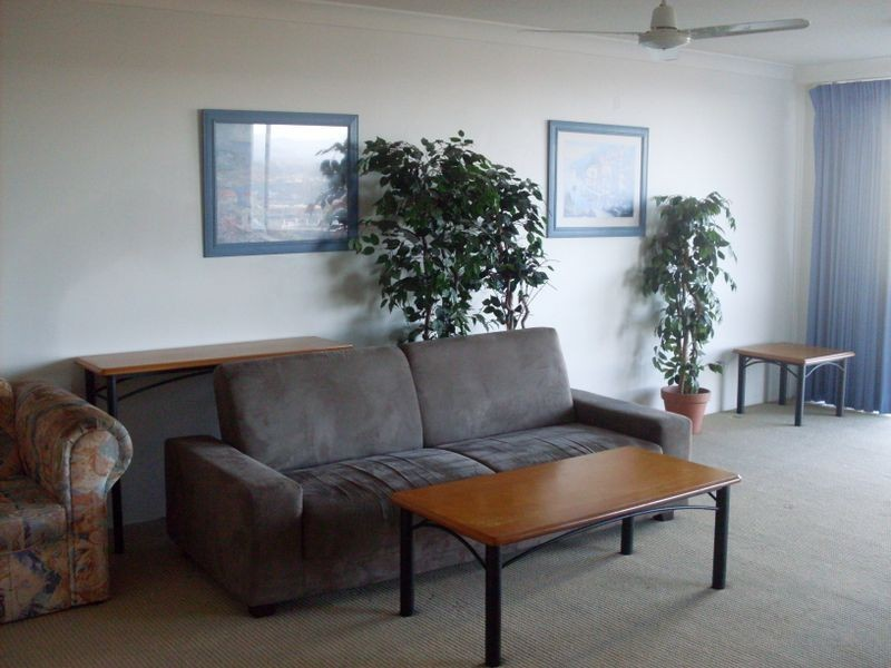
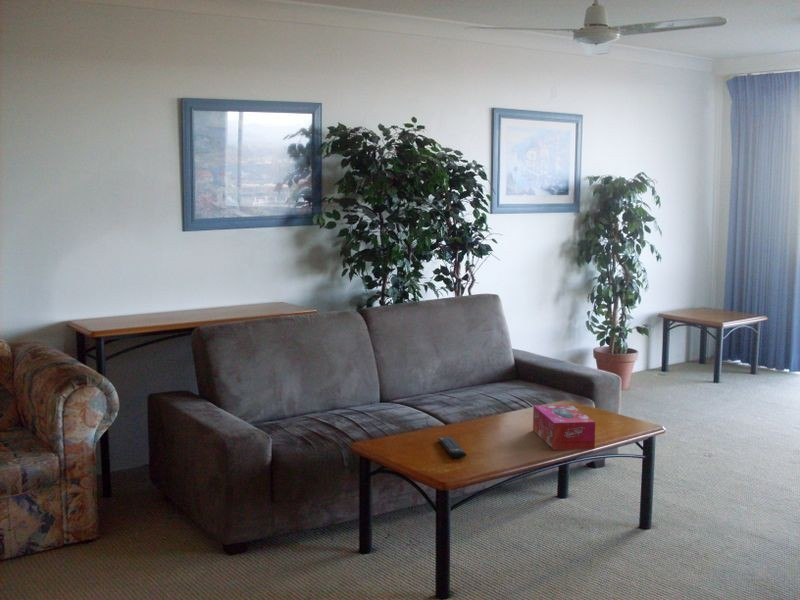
+ tissue box [532,404,596,451]
+ remote control [437,436,467,459]
